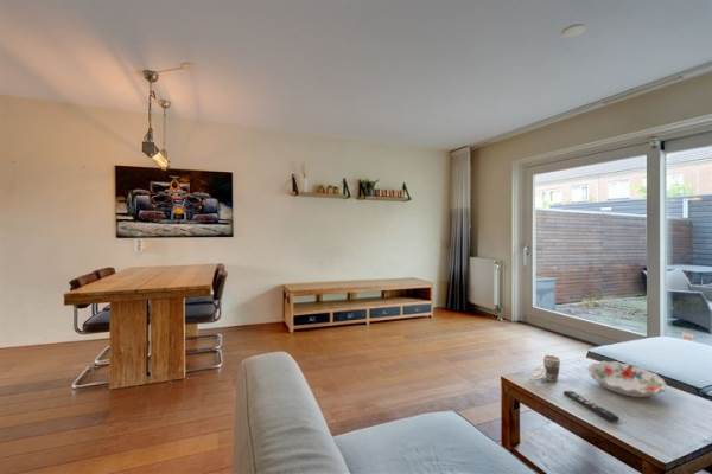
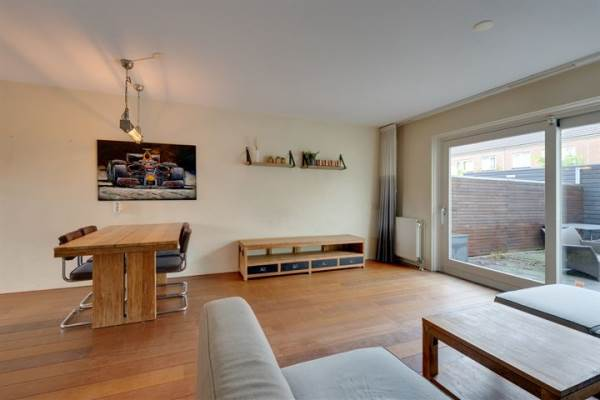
- cup [530,353,562,383]
- decorative bowl [586,360,668,398]
- remote control [562,390,621,423]
